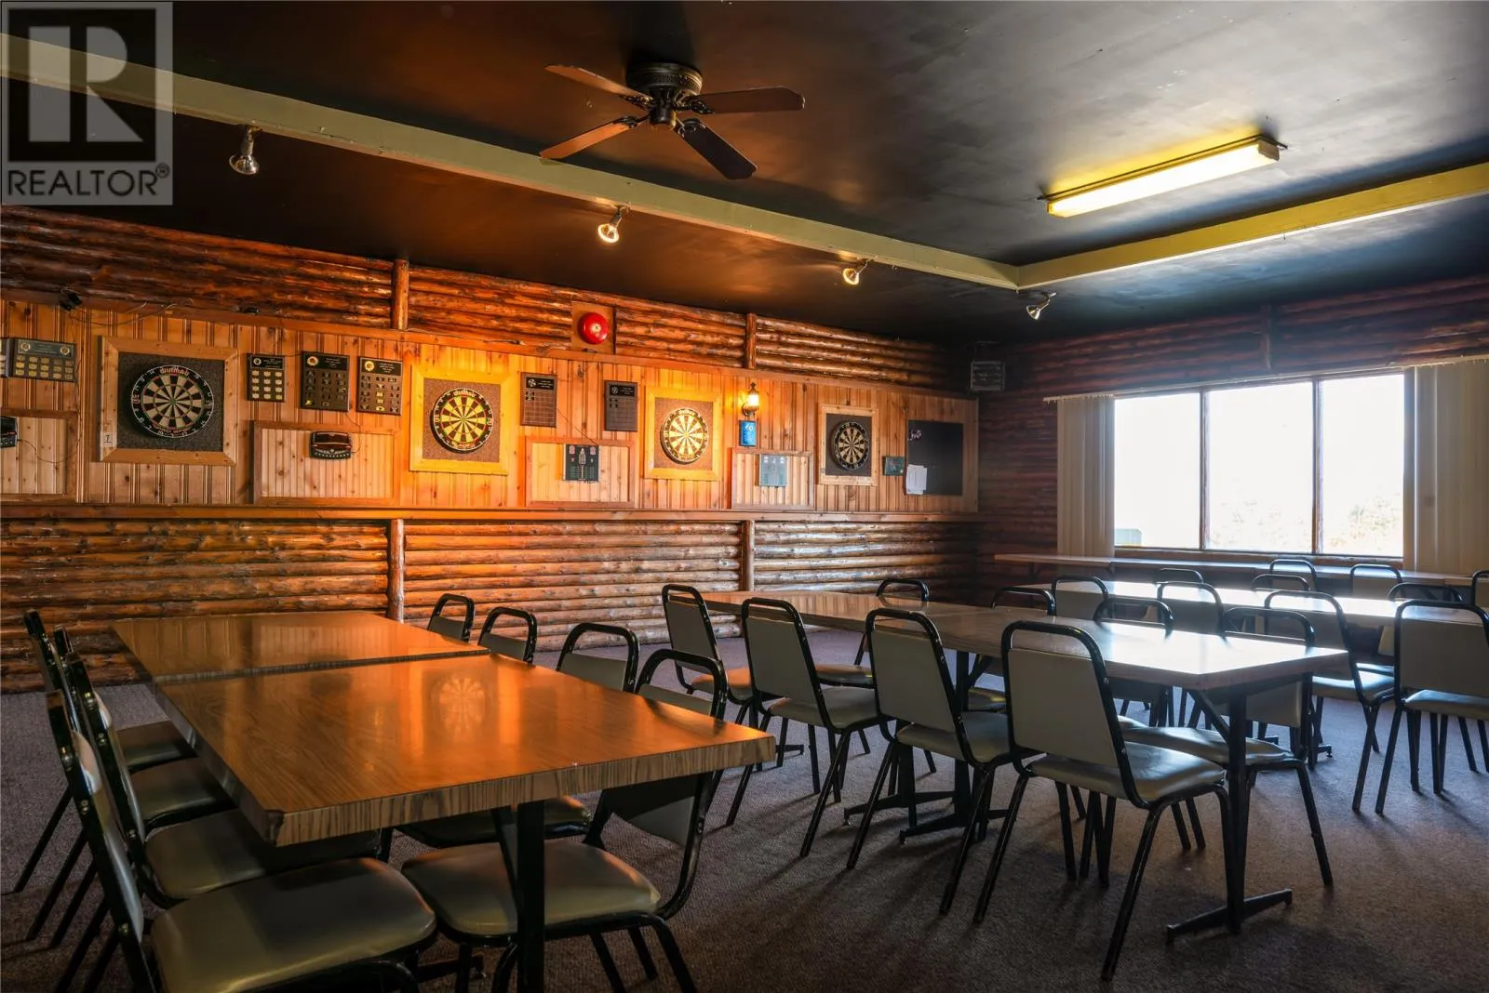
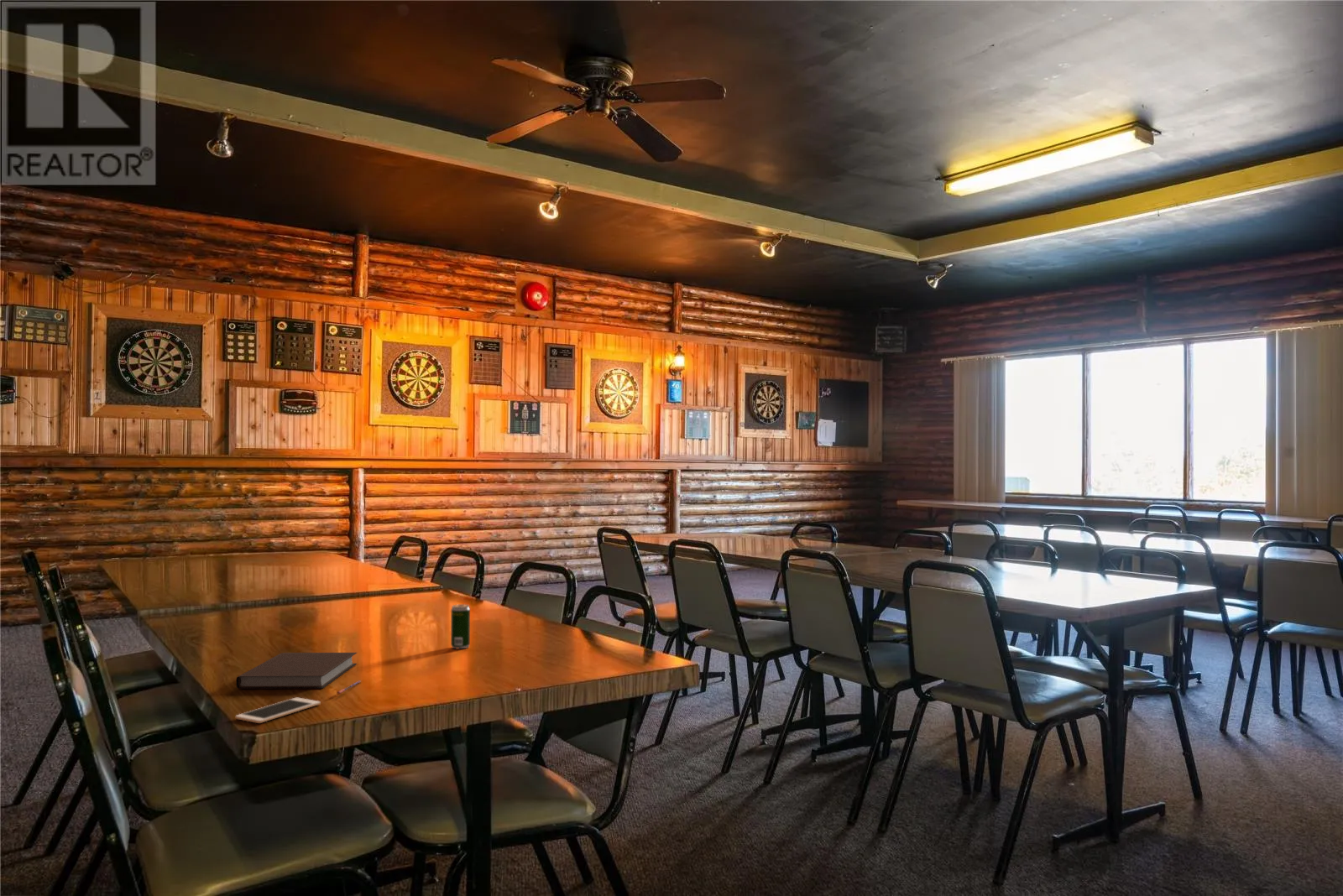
+ cell phone [235,697,321,724]
+ notebook [235,652,358,690]
+ pen [336,680,362,695]
+ beer can [450,603,471,649]
